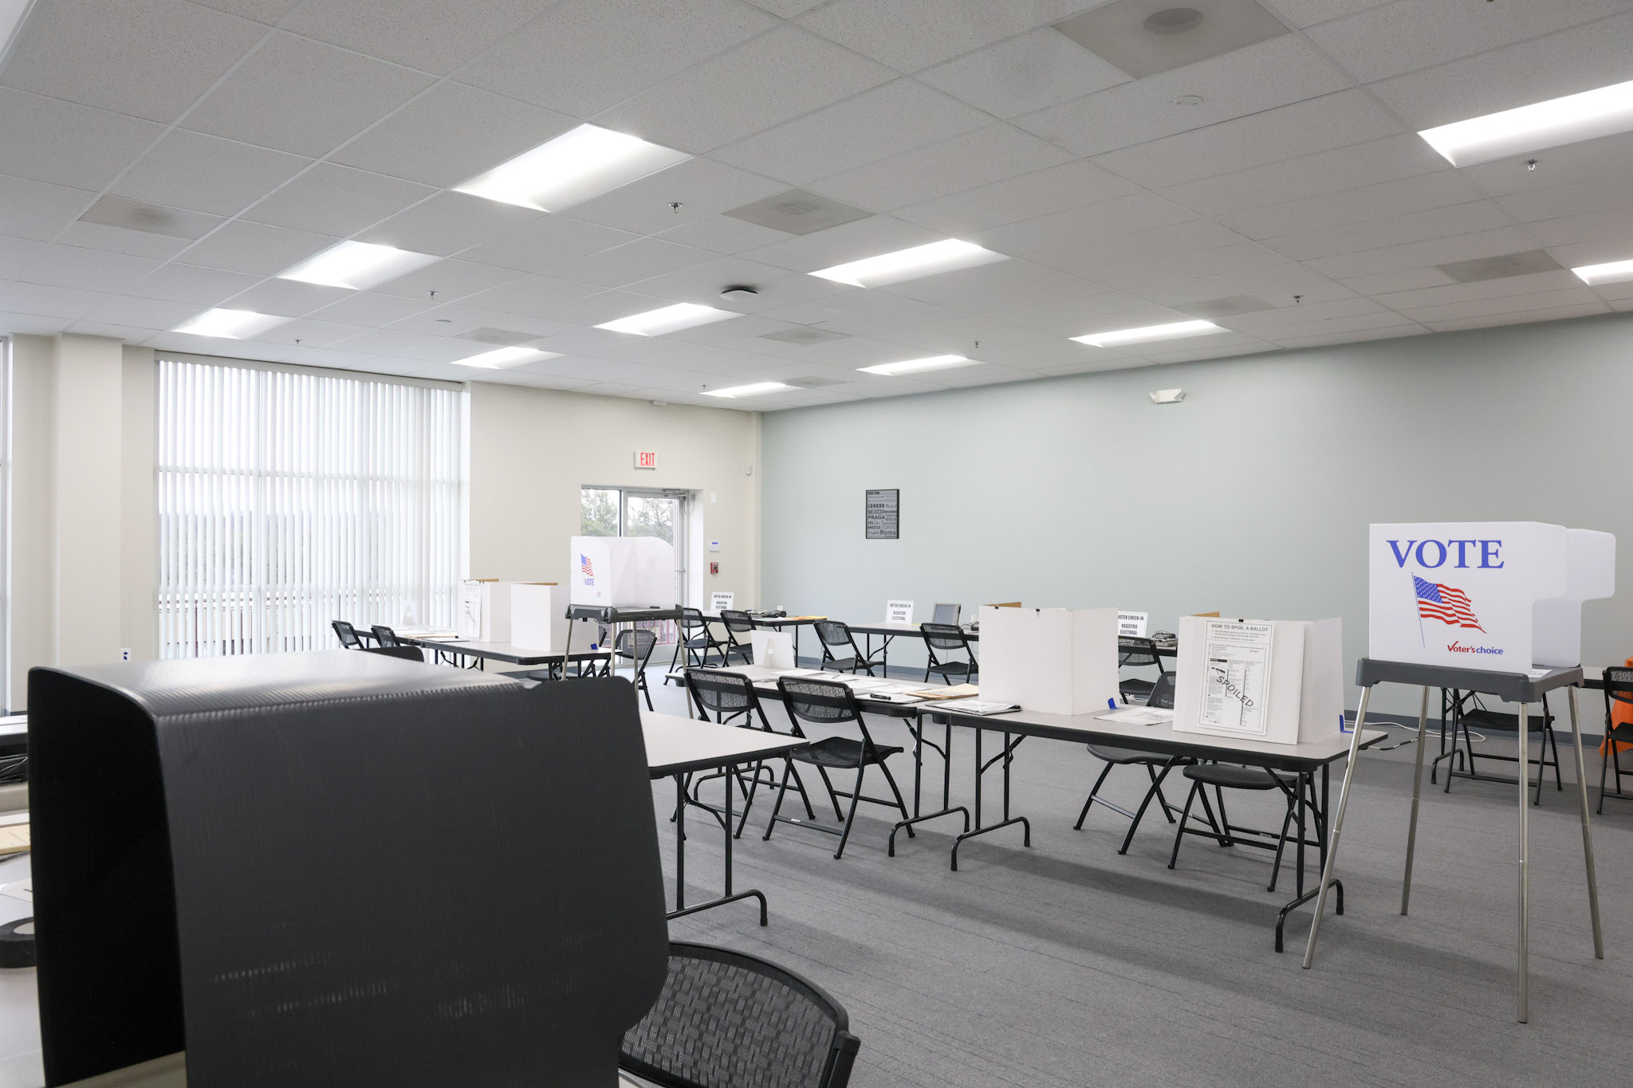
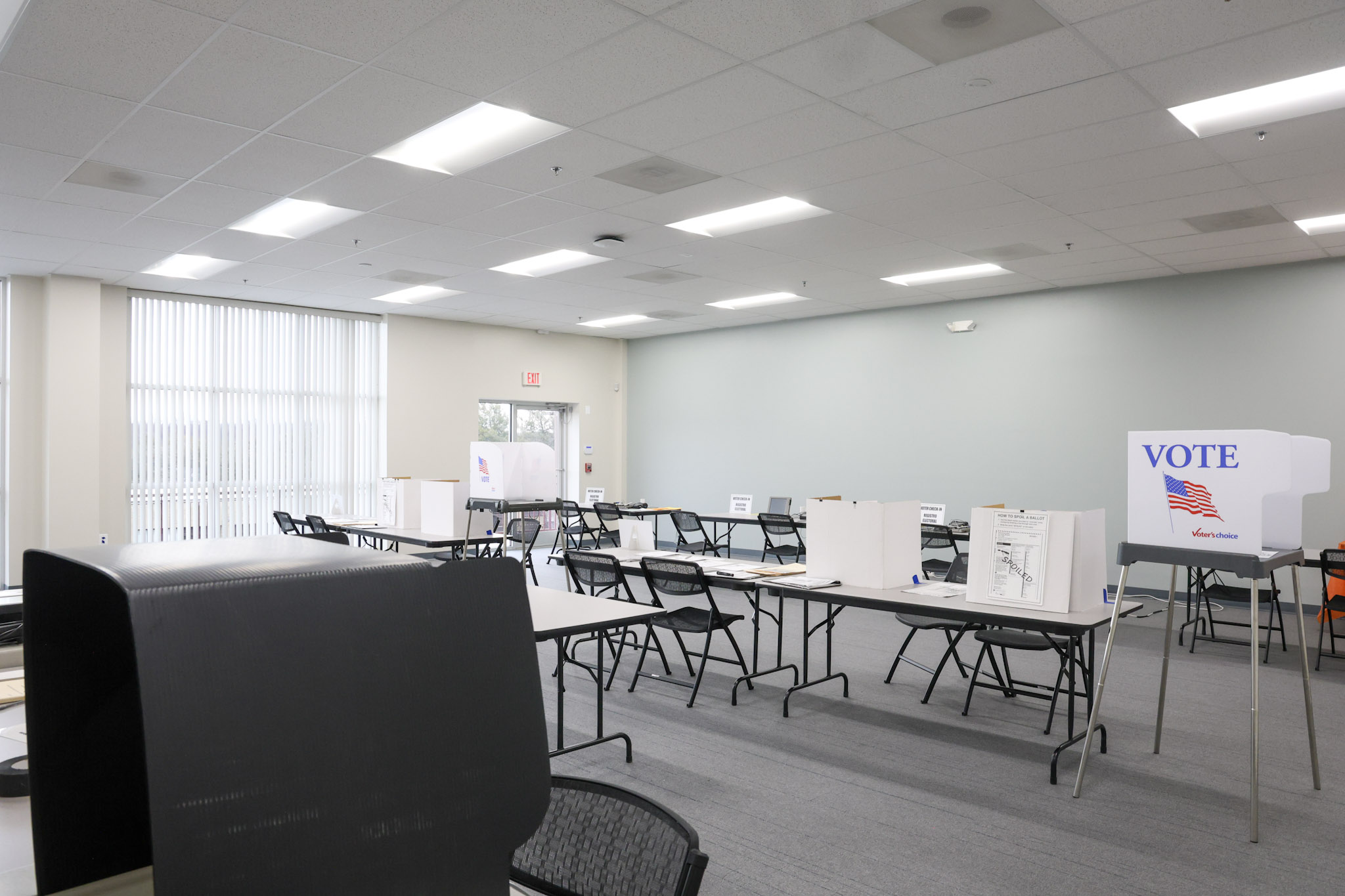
- wall art [866,488,900,539]
